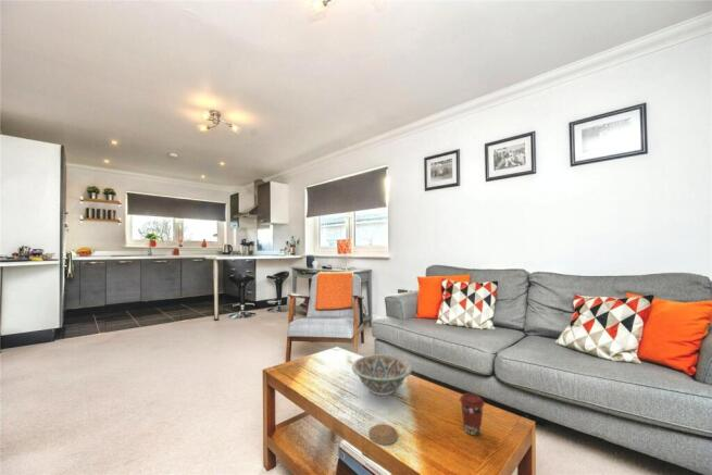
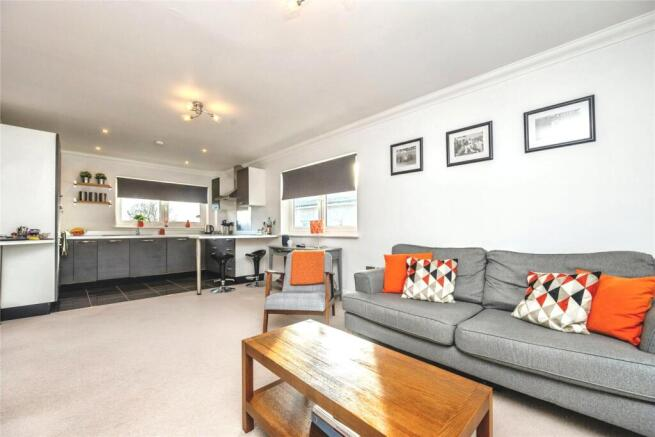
- coffee cup [459,392,486,437]
- decorative bowl [351,353,413,397]
- coaster [367,423,399,446]
